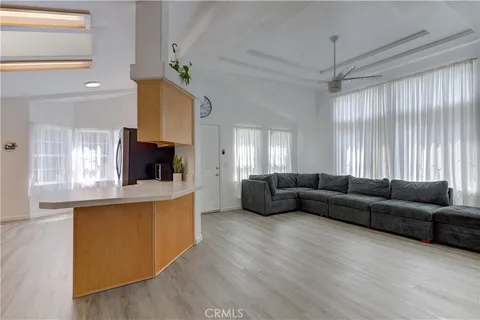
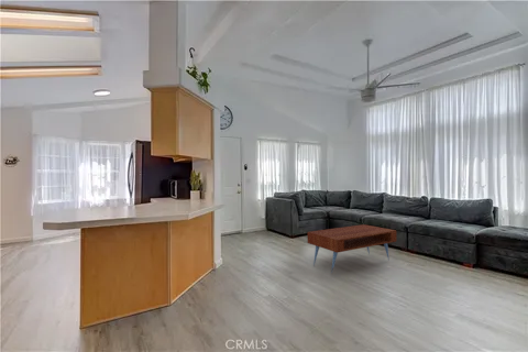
+ coffee table [307,223,397,275]
